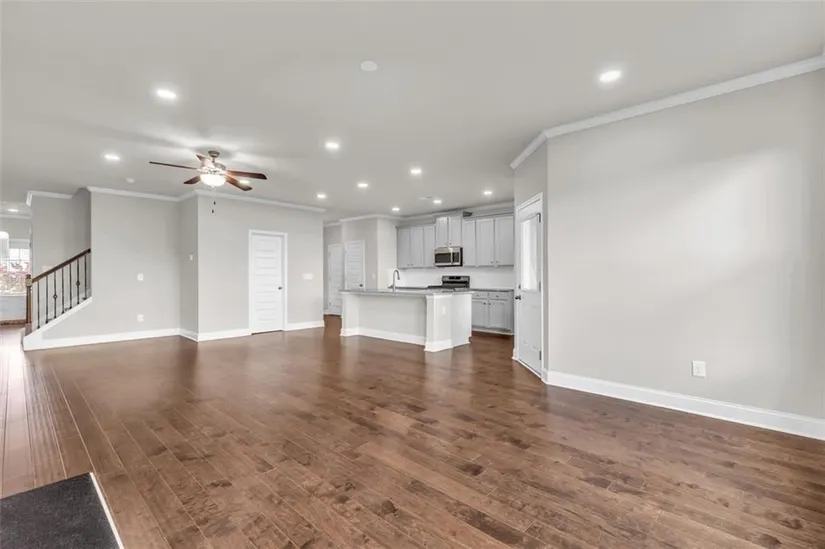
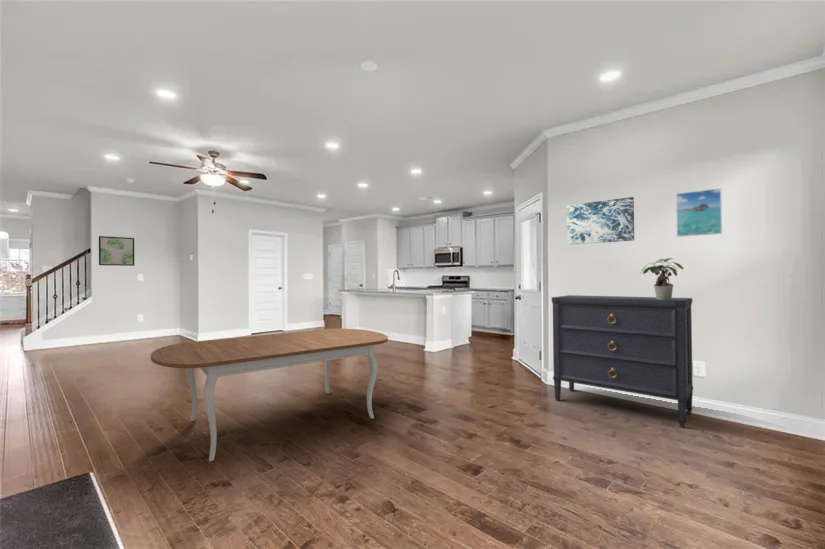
+ potted plant [639,257,684,300]
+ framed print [675,187,723,238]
+ wall art [98,235,135,267]
+ dresser [551,294,694,428]
+ wall art [566,196,635,246]
+ dining table [150,328,389,463]
